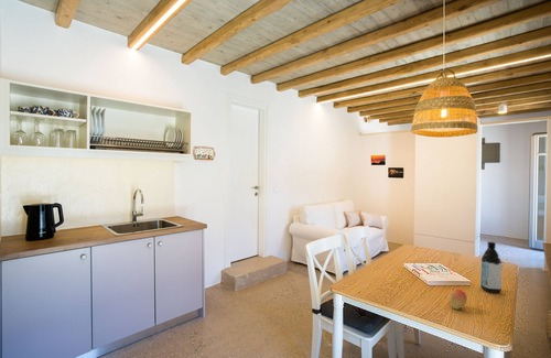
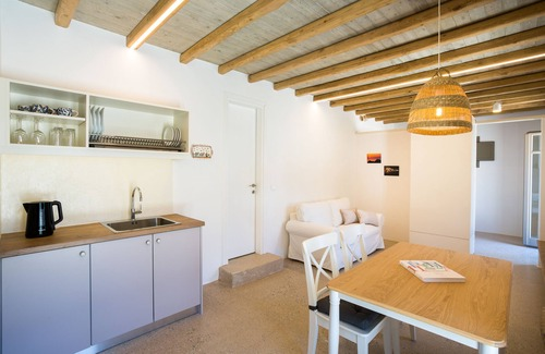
- water bottle [479,240,503,294]
- fruit [447,289,468,311]
